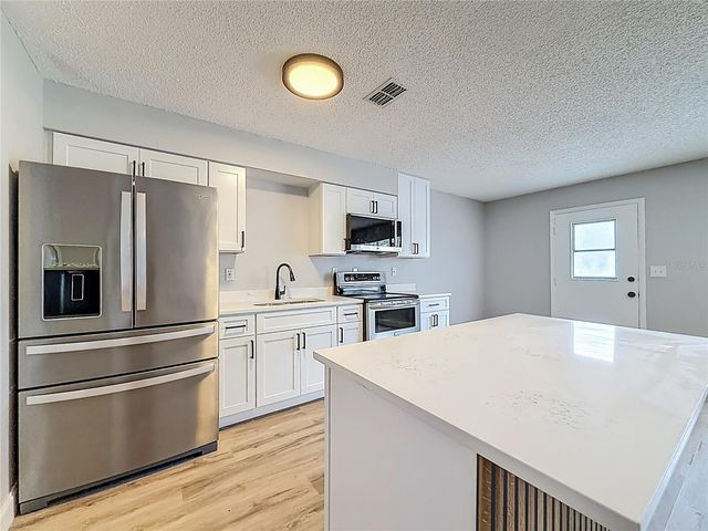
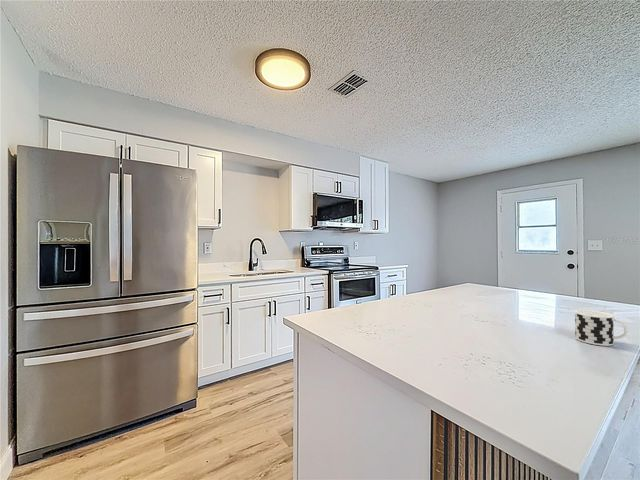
+ cup [574,309,629,347]
